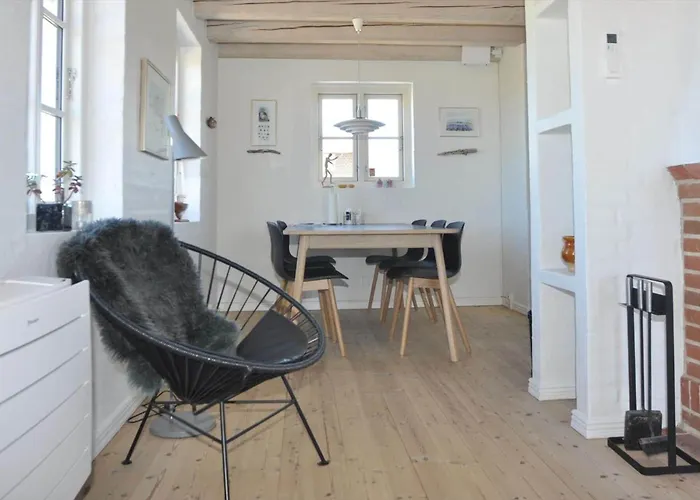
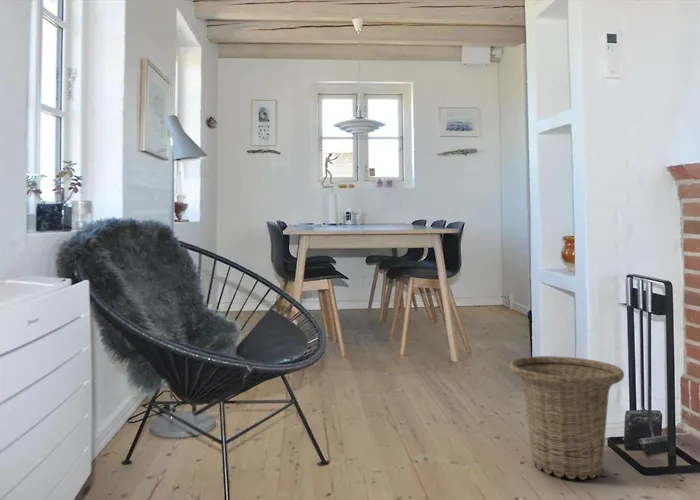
+ basket [509,355,625,480]
